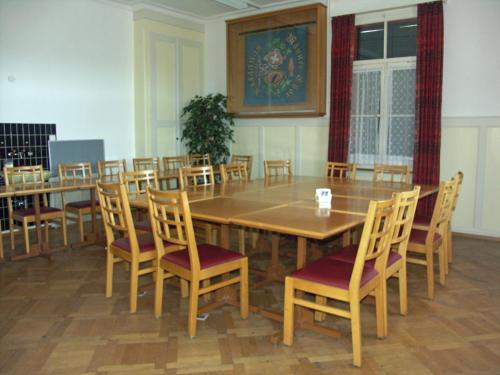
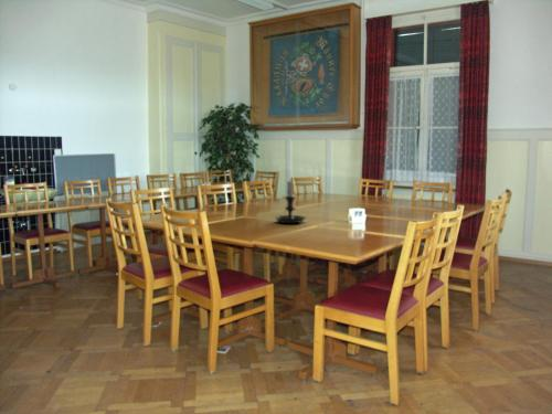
+ candle holder [274,180,307,224]
